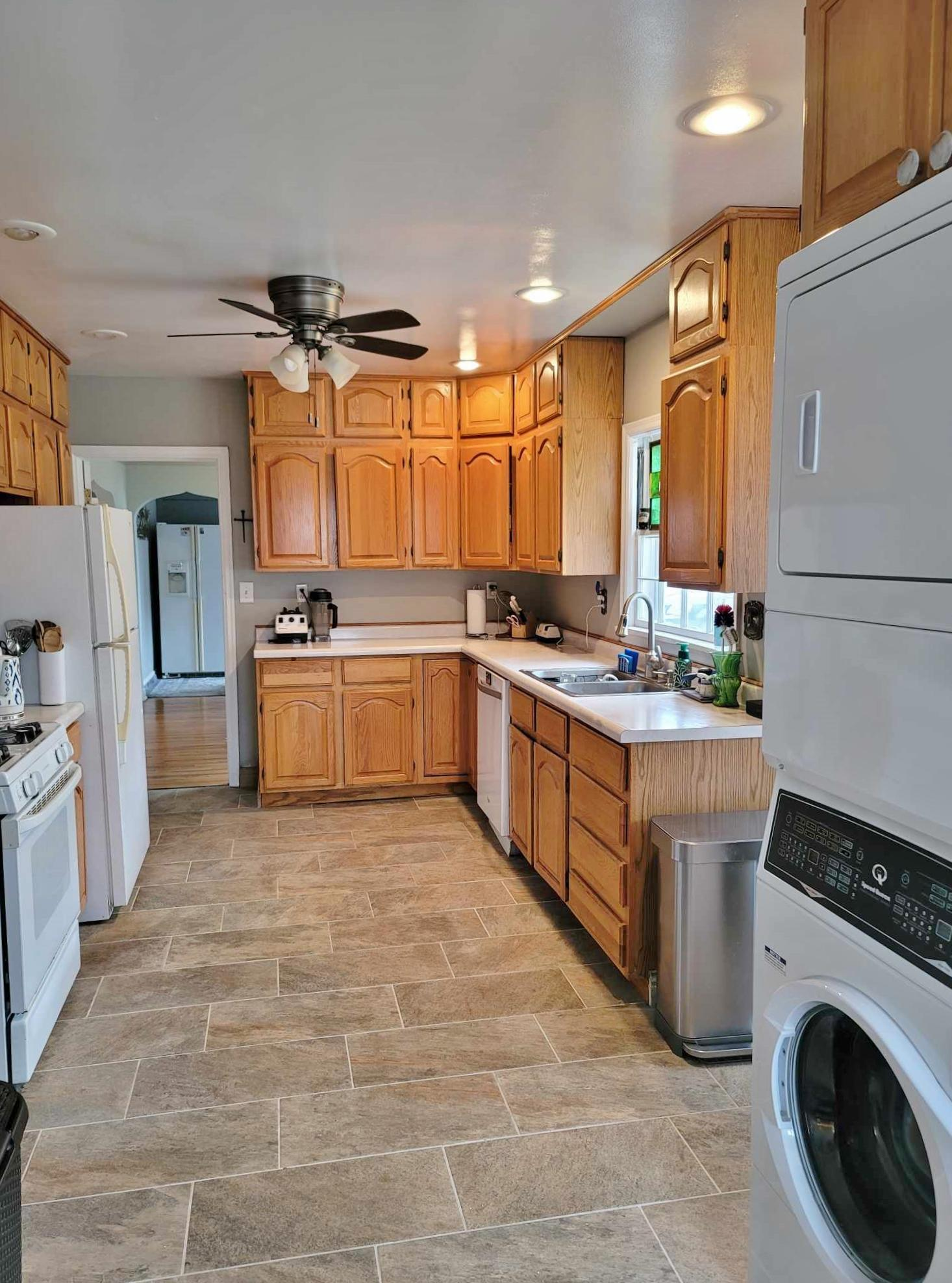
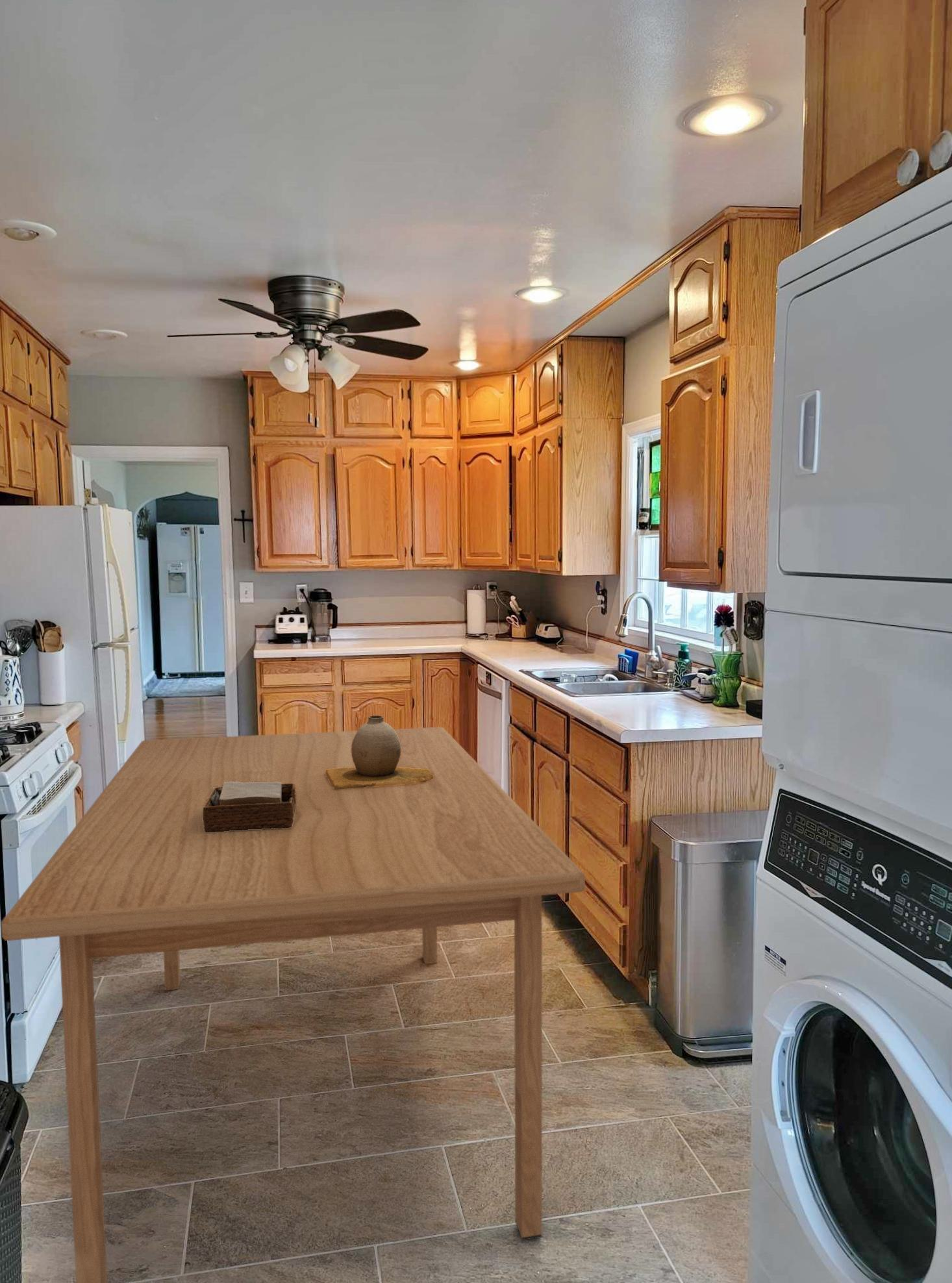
+ vase [325,715,434,790]
+ napkin holder [203,782,297,832]
+ table [1,727,586,1283]
